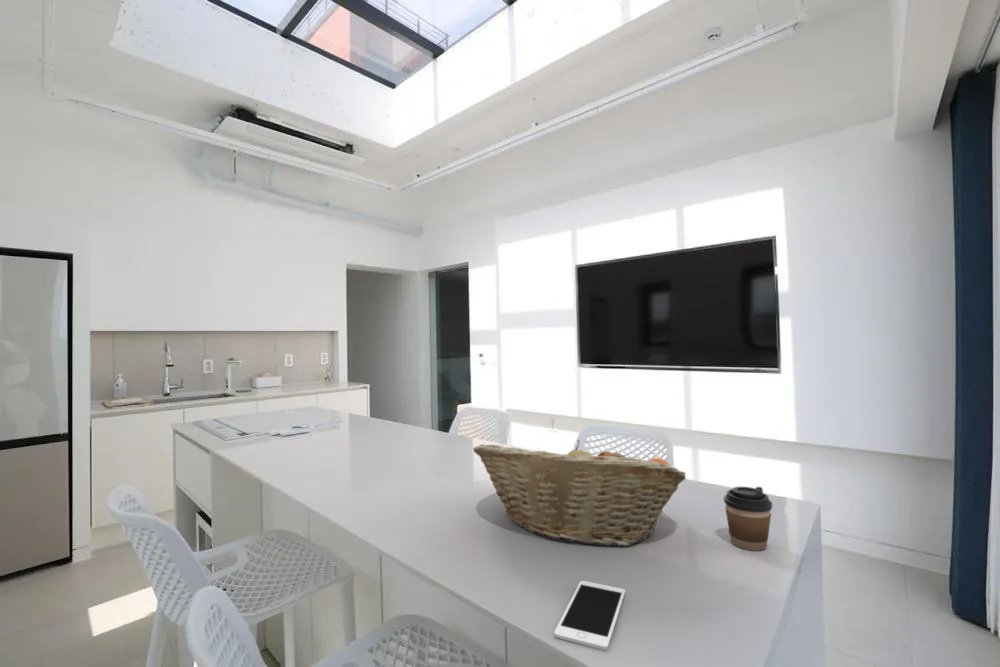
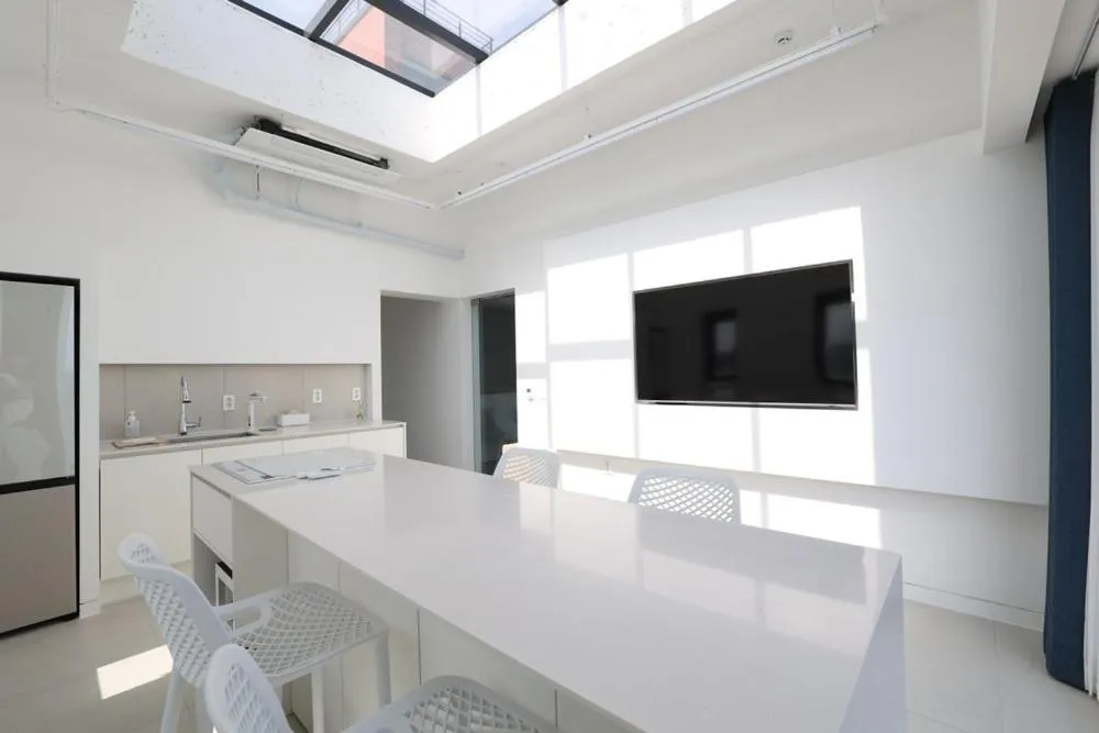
- cell phone [553,580,626,651]
- fruit basket [472,439,687,547]
- coffee cup [723,486,773,552]
